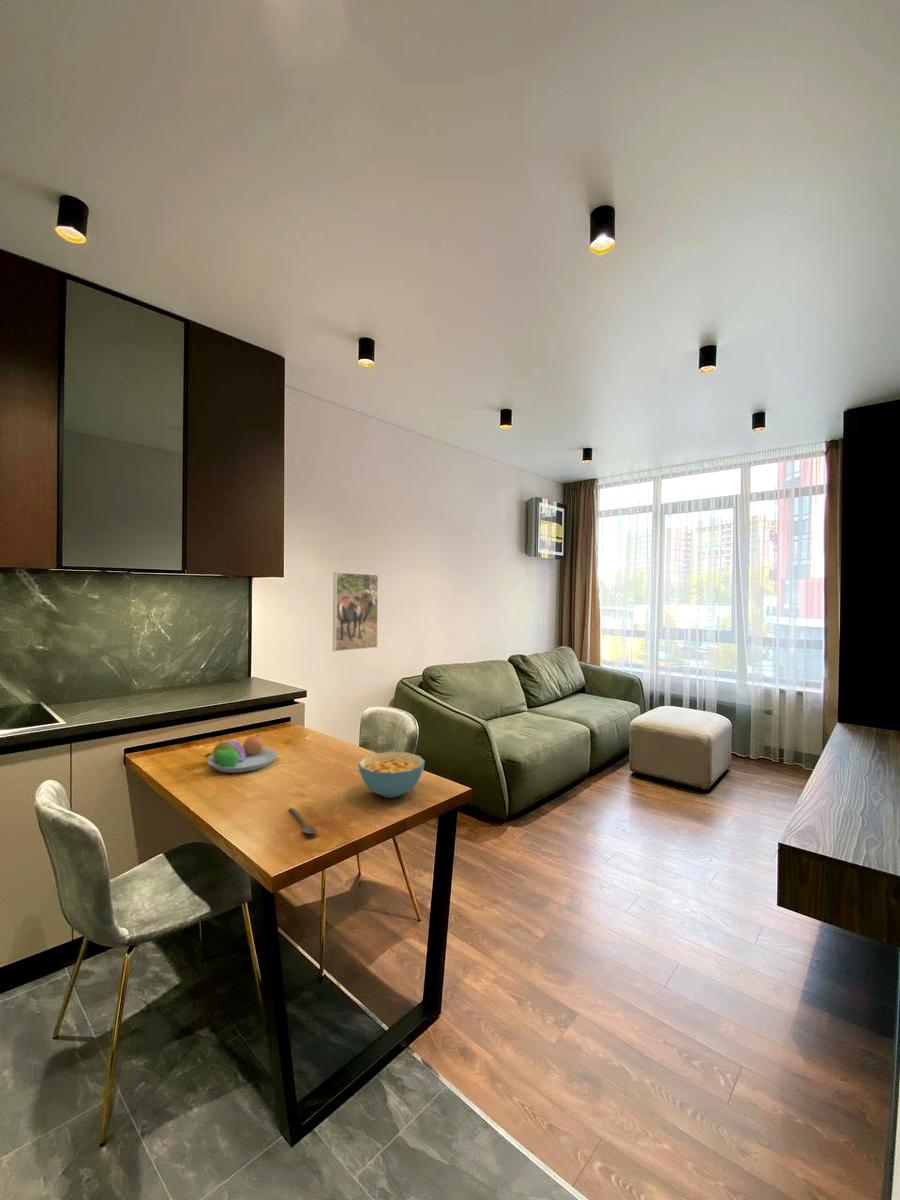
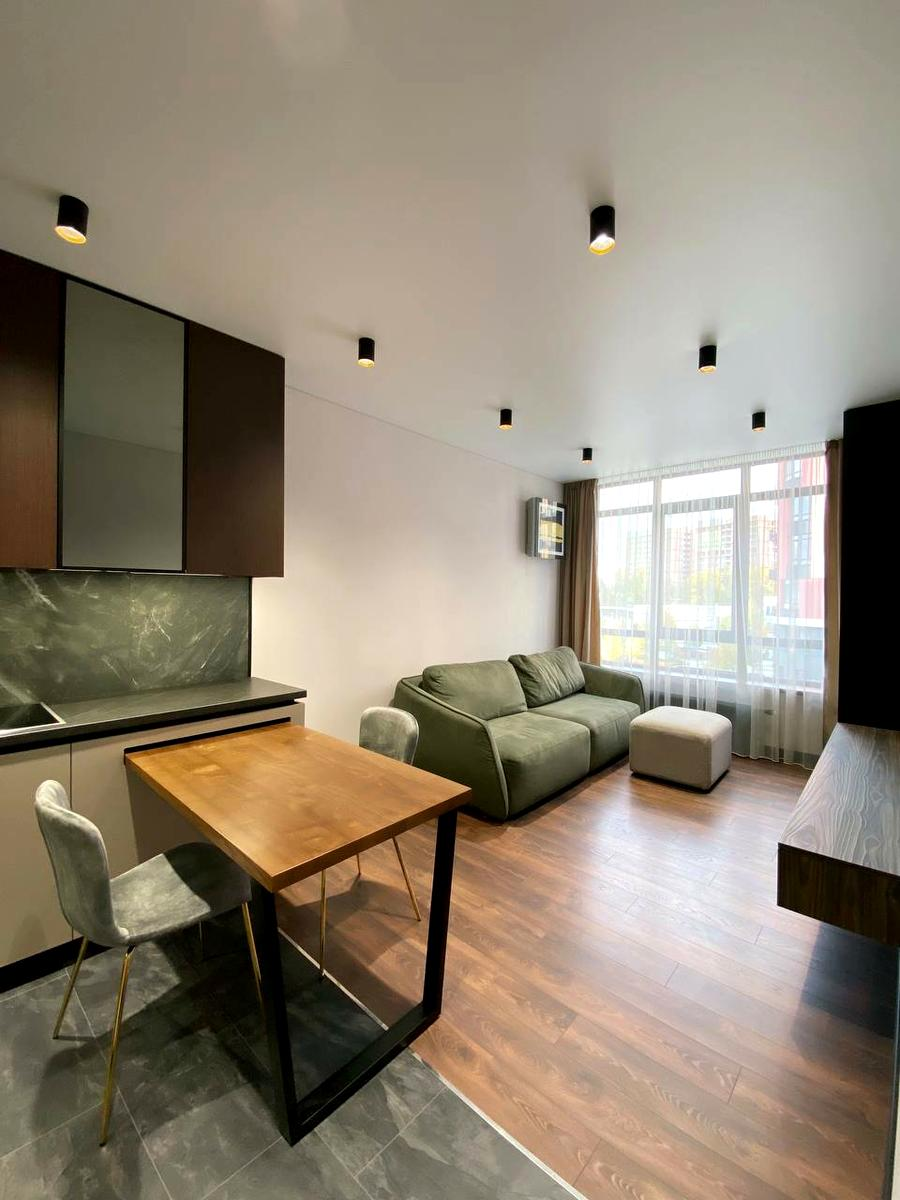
- spoon [288,807,318,835]
- fruit bowl [204,734,279,774]
- cereal bowl [357,751,426,799]
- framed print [332,571,379,652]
